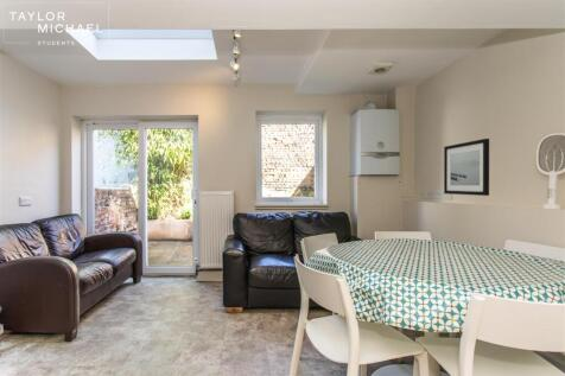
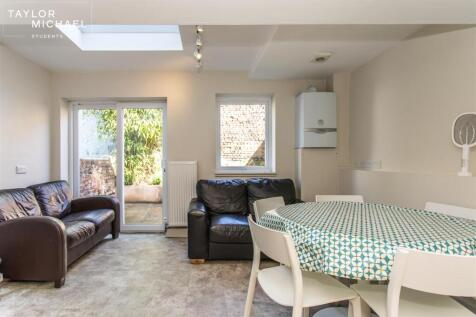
- wall art [443,138,490,197]
